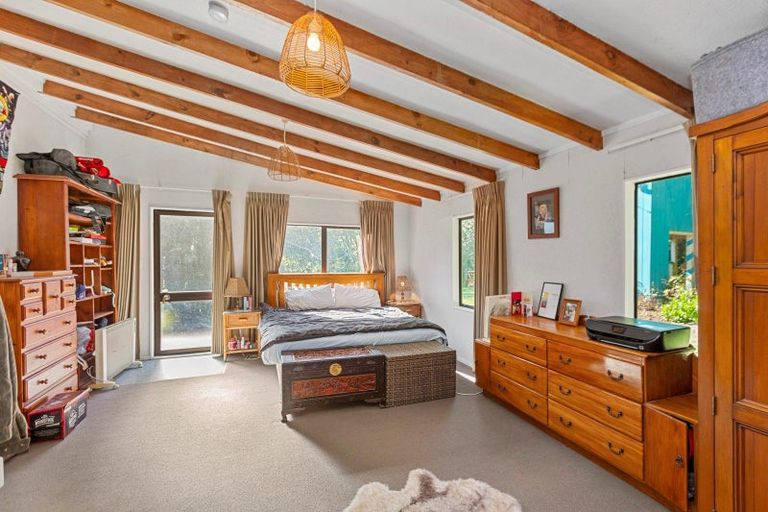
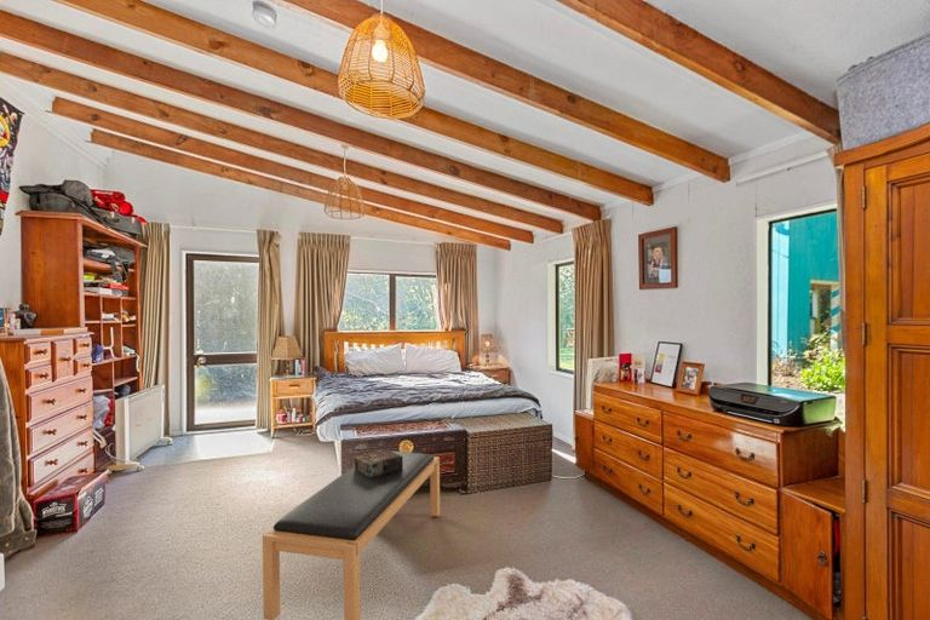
+ decorative box [354,448,403,477]
+ bench [262,449,441,620]
